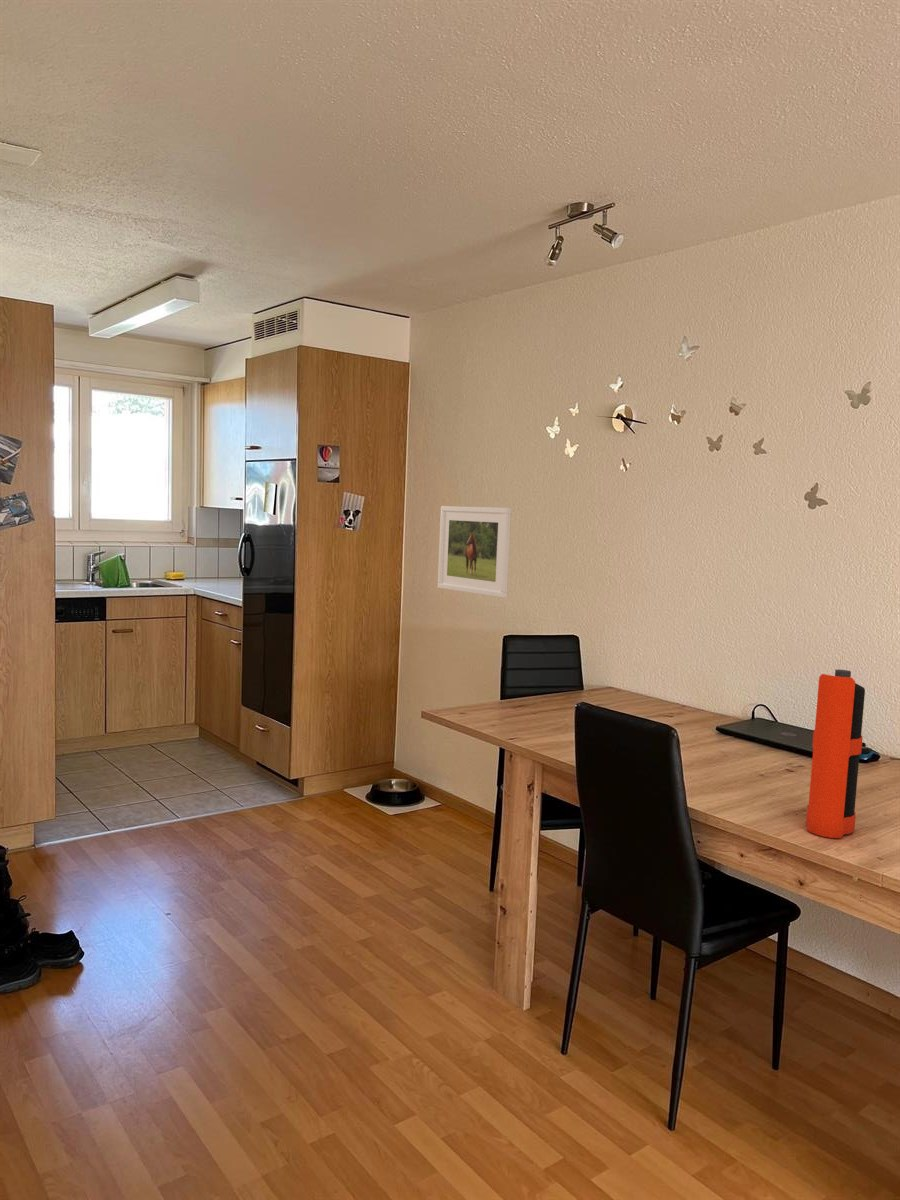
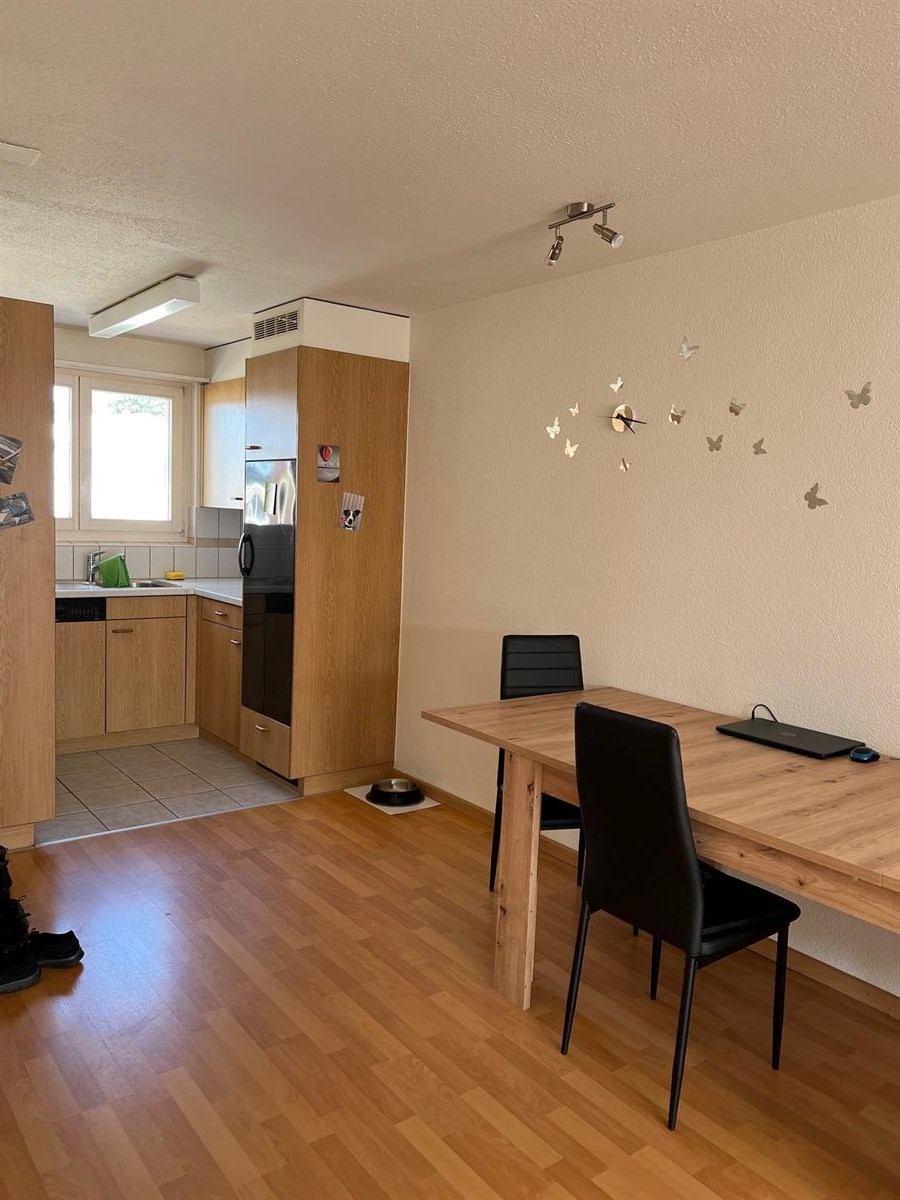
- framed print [437,505,512,599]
- bottle [805,669,866,839]
